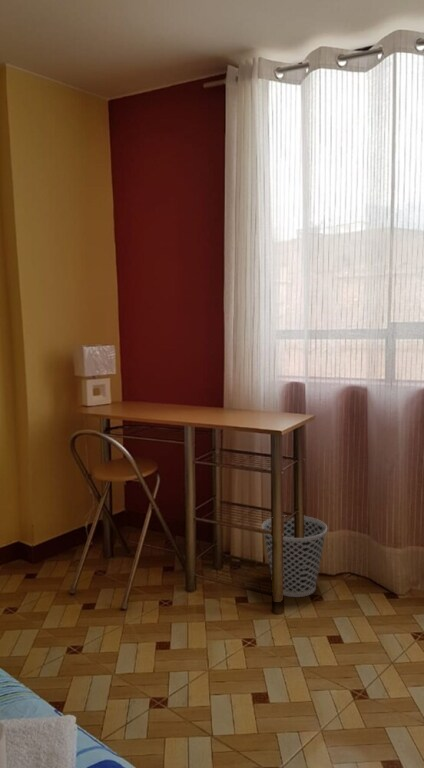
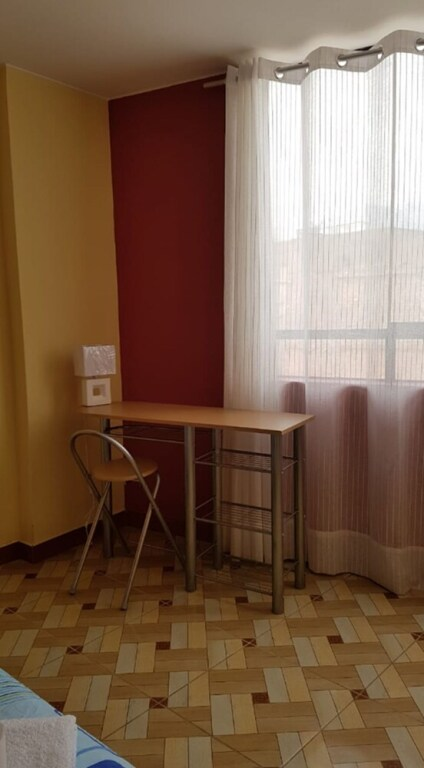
- wastebasket [261,515,328,598]
